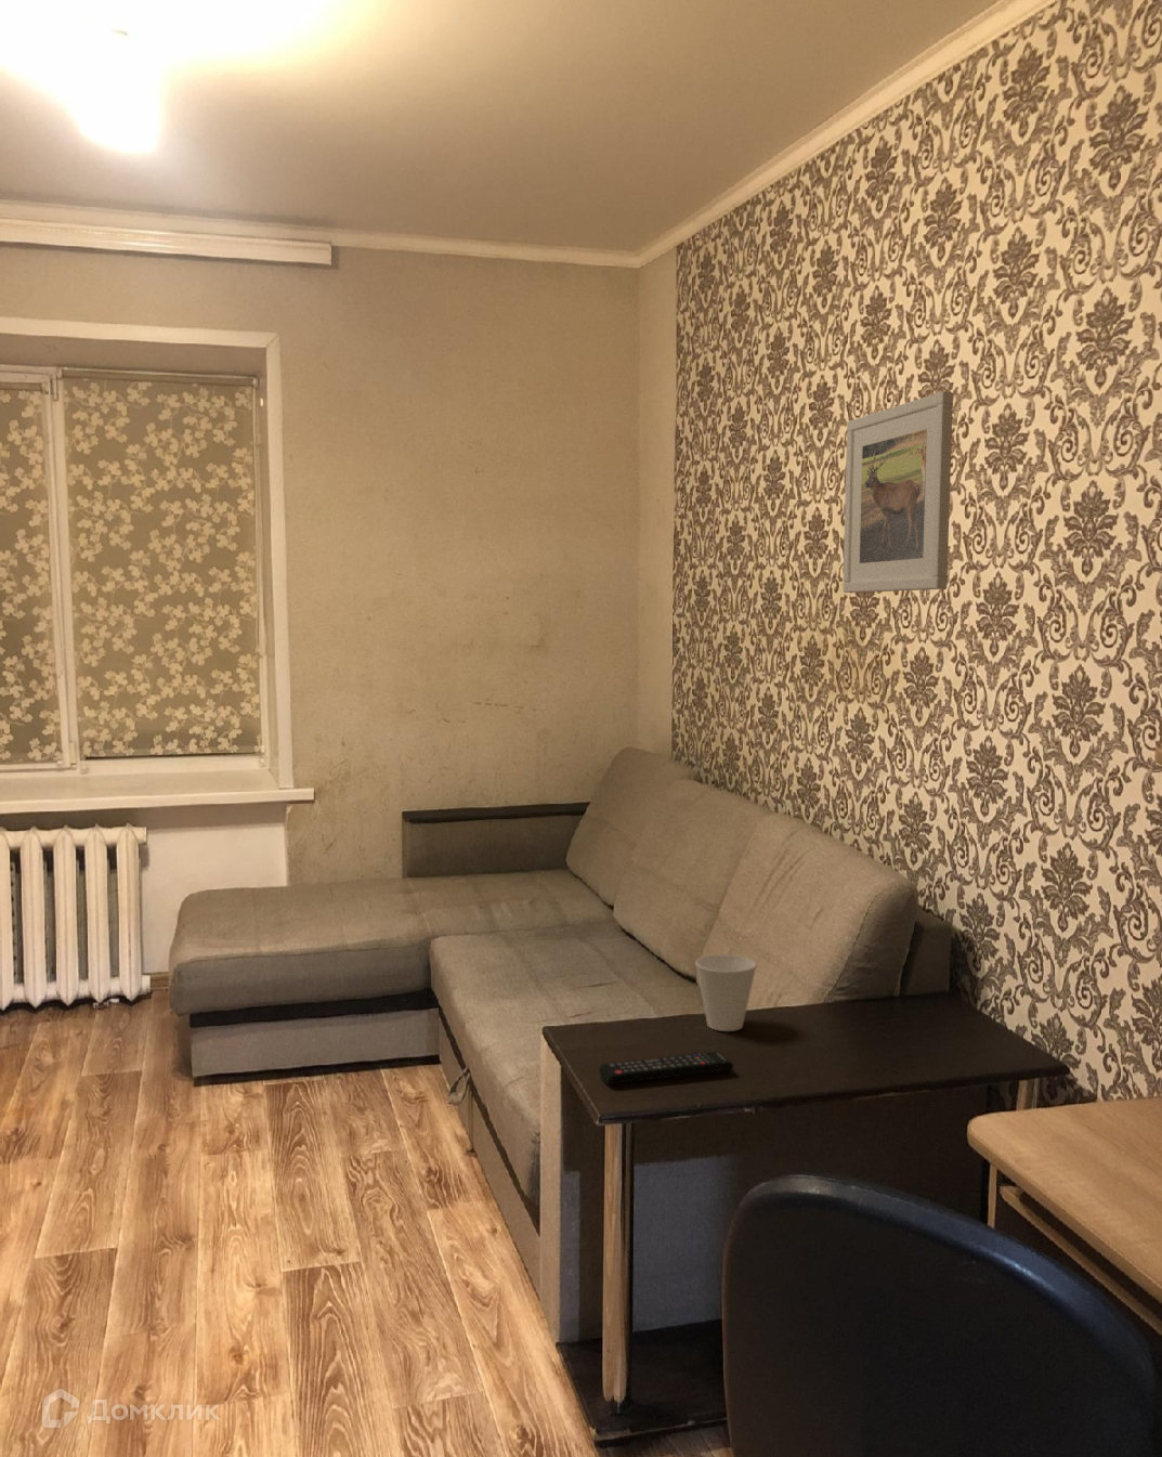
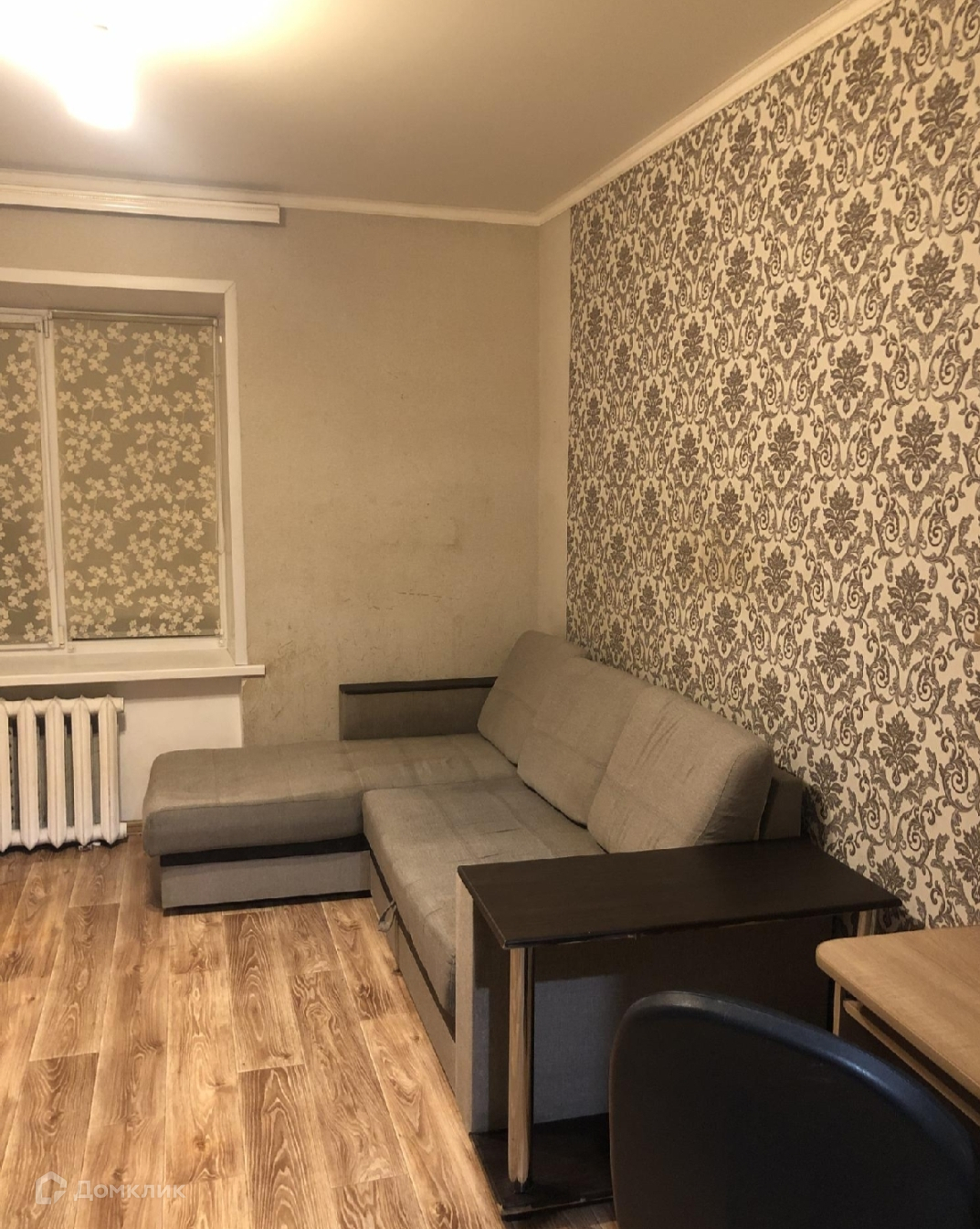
- remote control [598,1050,734,1086]
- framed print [842,390,954,594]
- cup [694,953,758,1033]
